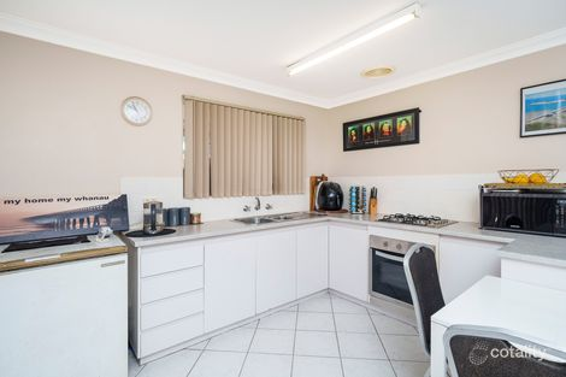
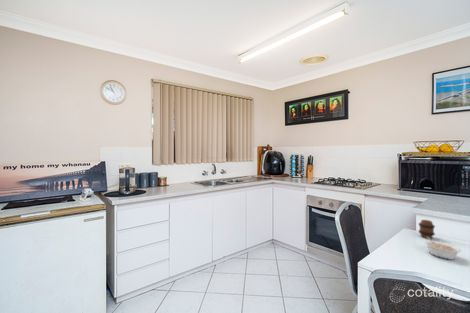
+ legume [423,237,462,260]
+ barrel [418,219,436,240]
